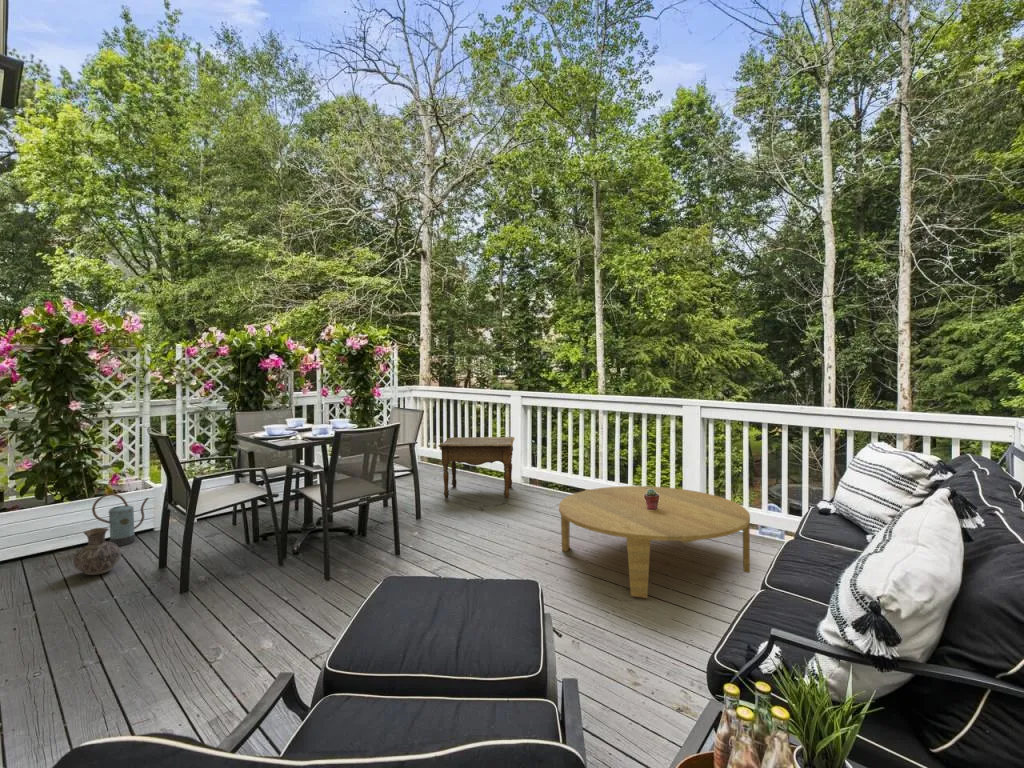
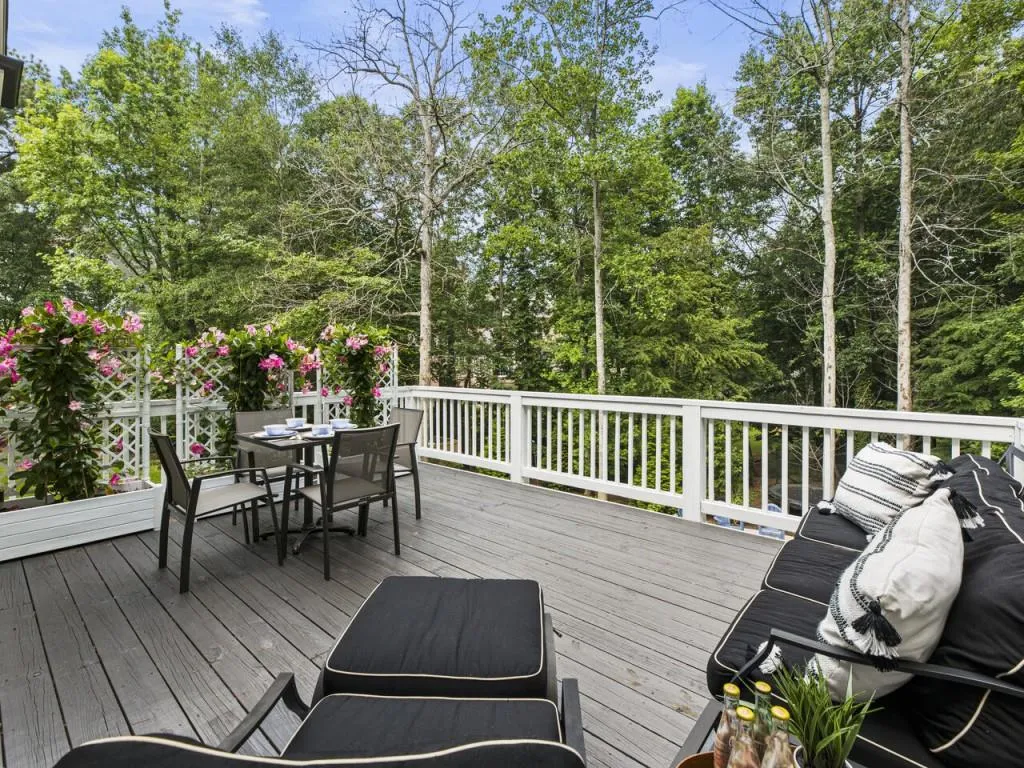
- ceramic jug [73,527,122,576]
- coffee table [558,485,751,599]
- potted succulent [644,489,660,510]
- watering can [91,492,150,547]
- side table [437,436,516,500]
